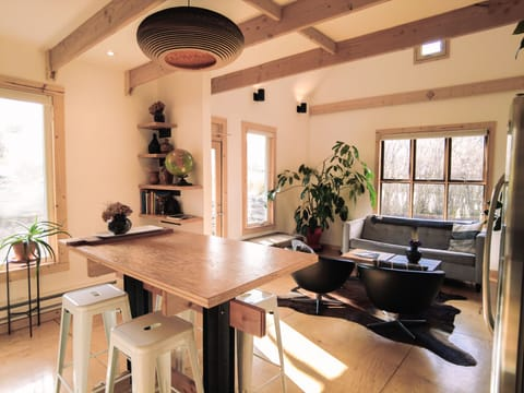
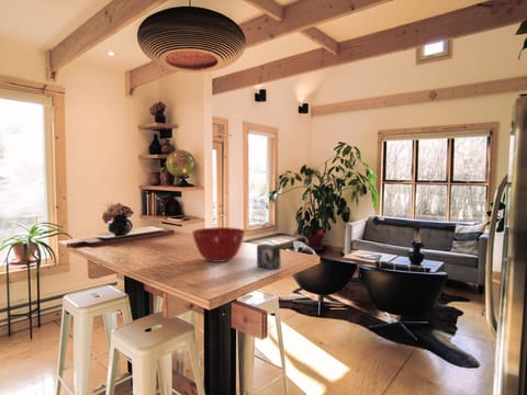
+ small box [256,242,281,271]
+ mixing bowl [191,226,246,263]
